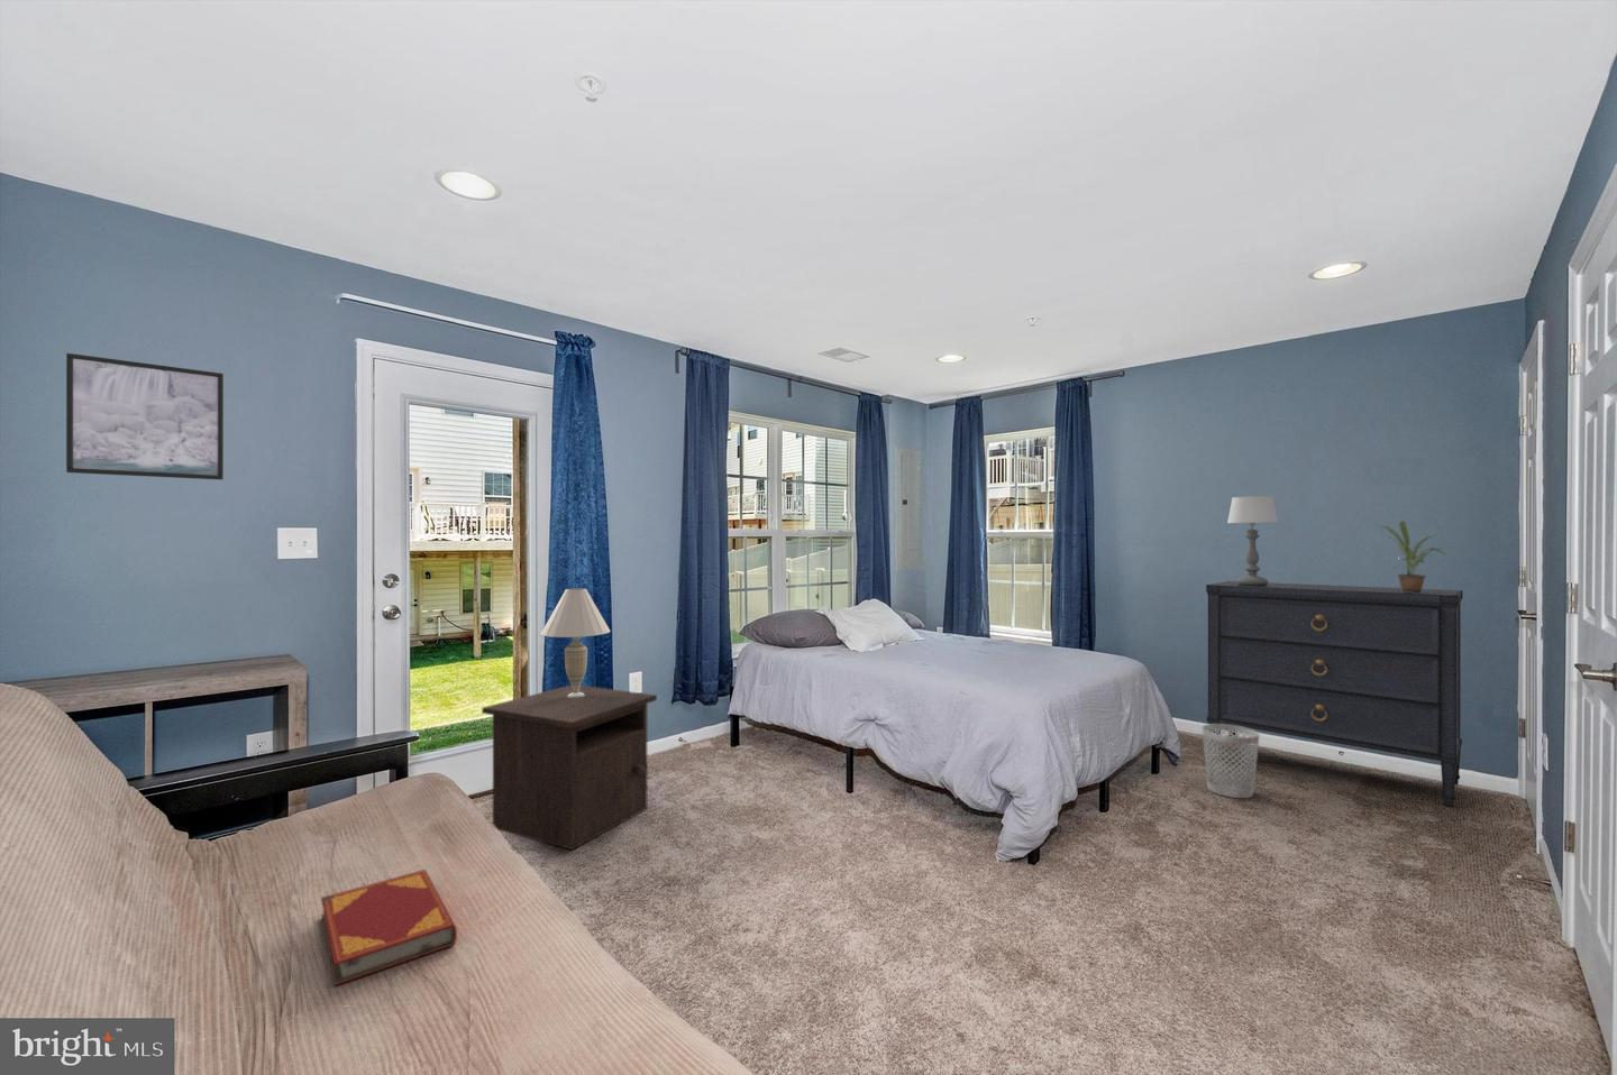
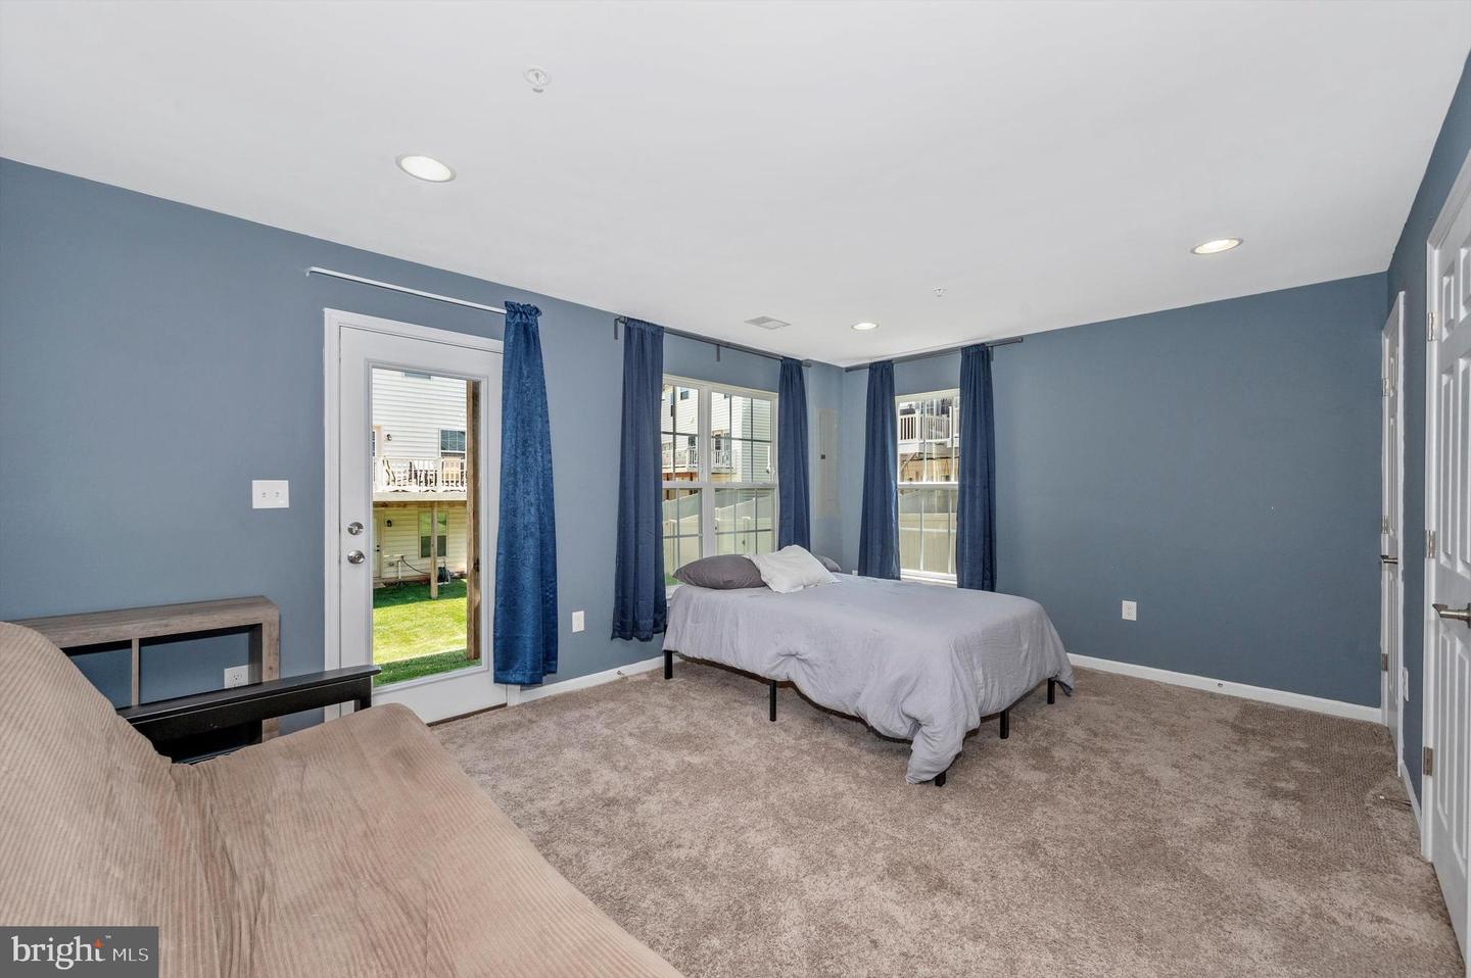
- wastebasket [1200,723,1260,799]
- nightstand [480,685,658,851]
- table lamp [540,588,611,698]
- hardback book [321,869,459,986]
- table lamp [1226,494,1278,585]
- dresser [1205,581,1465,806]
- potted plant [1373,520,1447,594]
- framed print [65,353,224,481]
